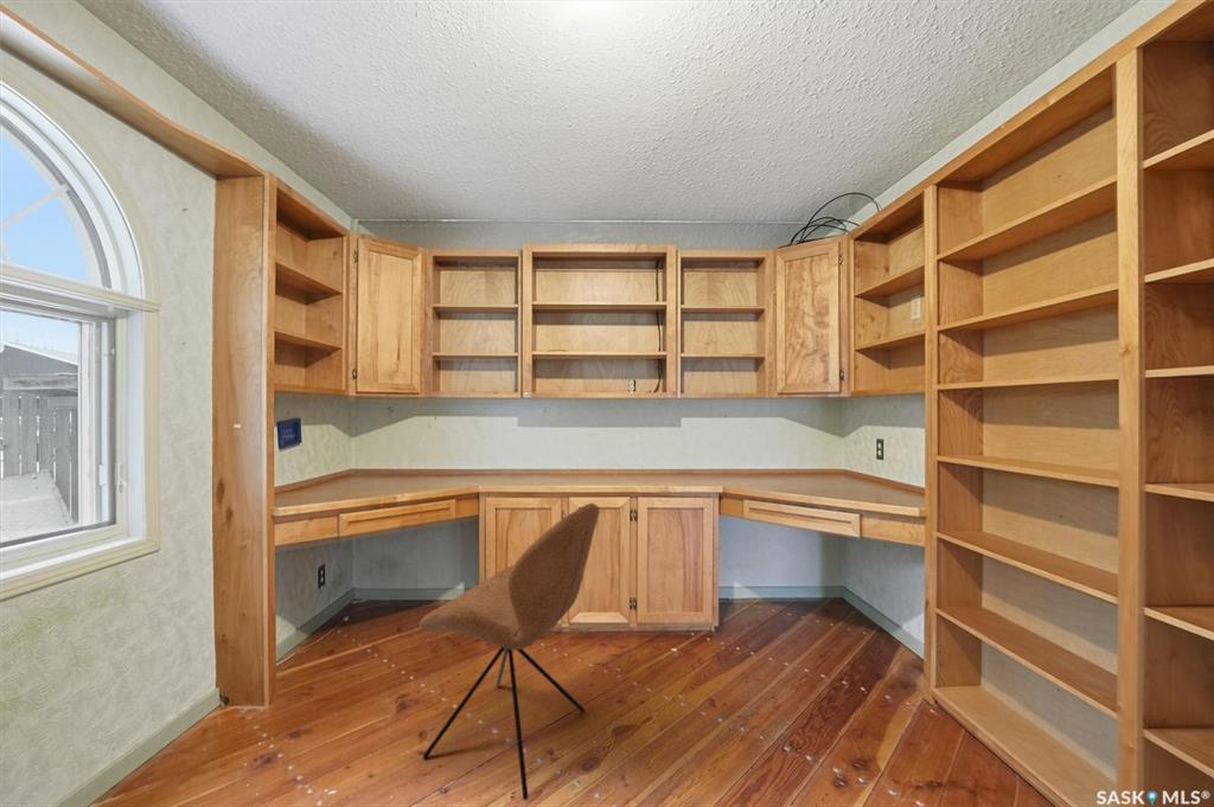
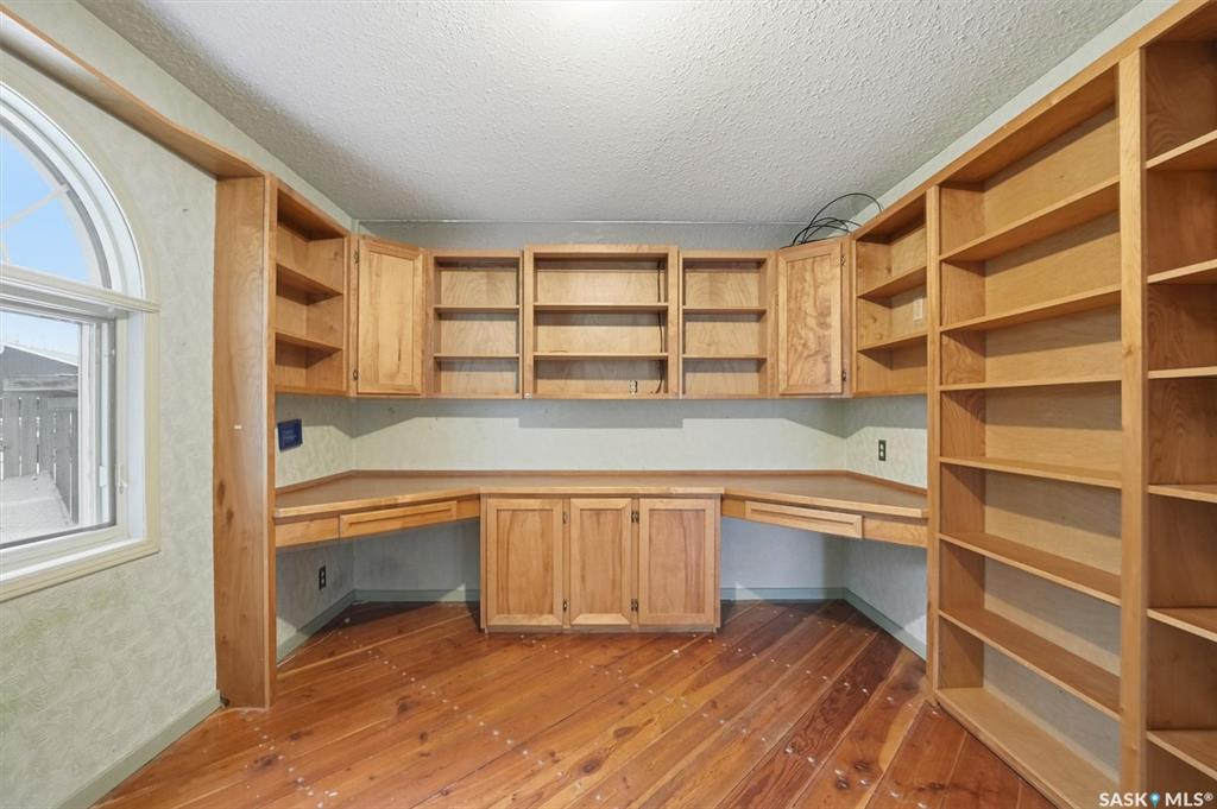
- chair [417,502,601,801]
